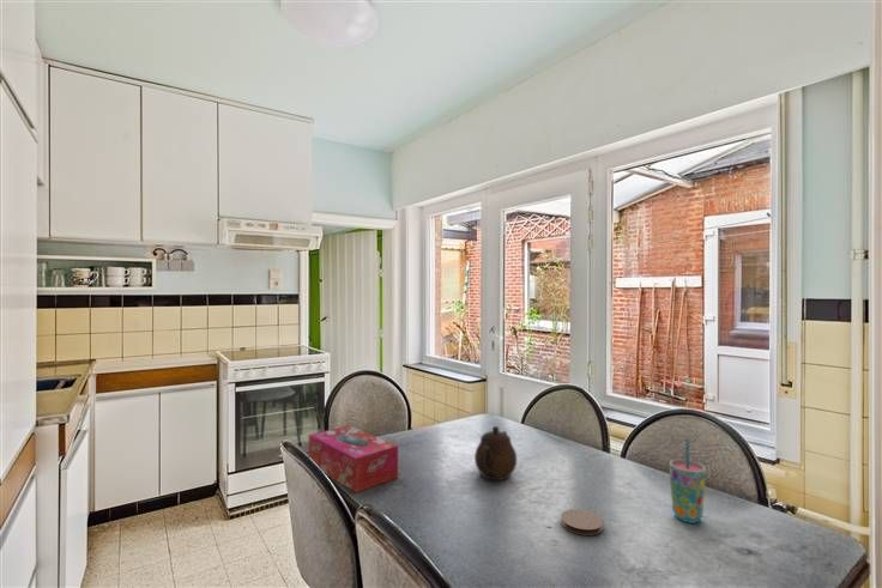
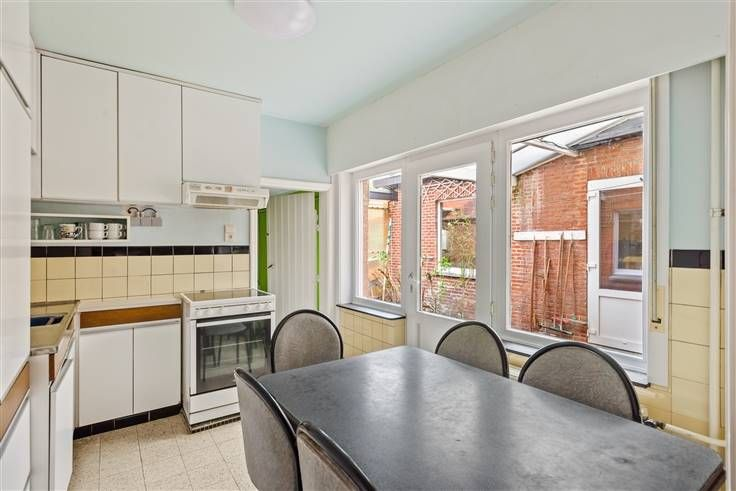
- cup [669,438,707,525]
- teapot [473,425,518,481]
- tissue box [308,424,399,493]
- coaster [560,508,604,537]
